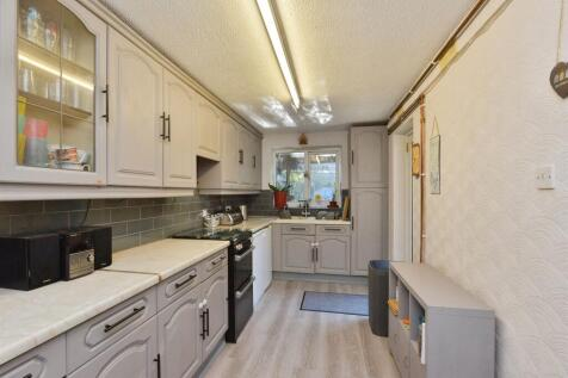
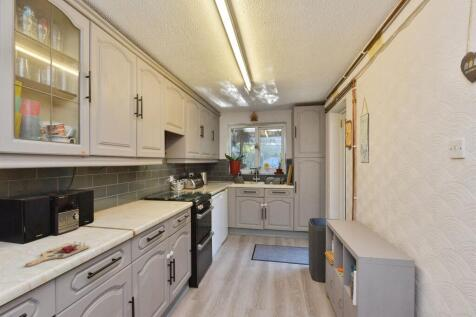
+ cutting board [25,241,90,268]
